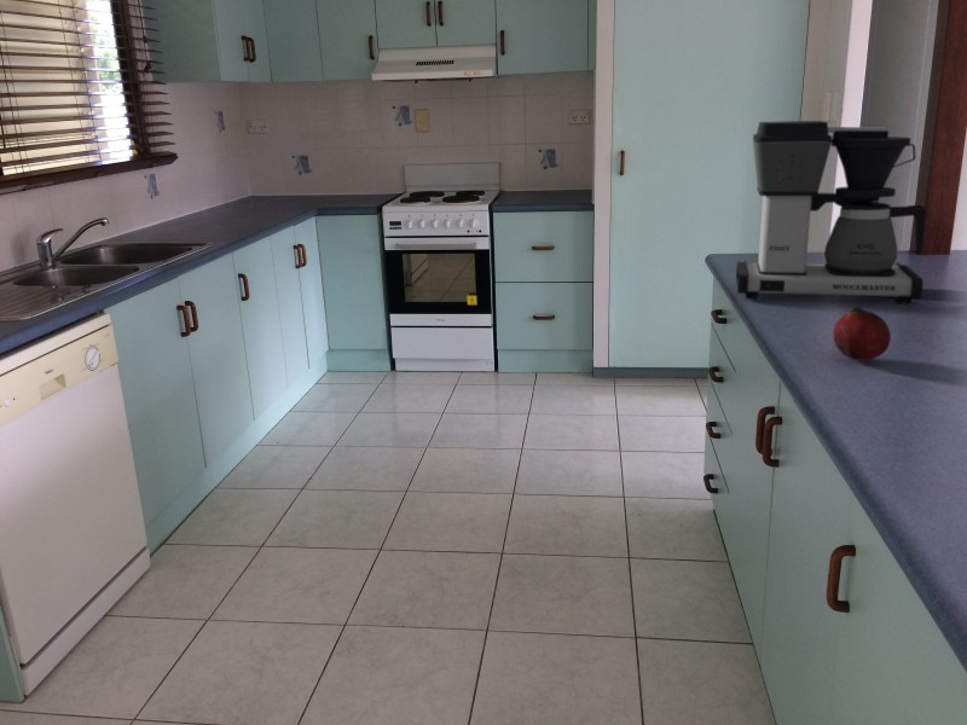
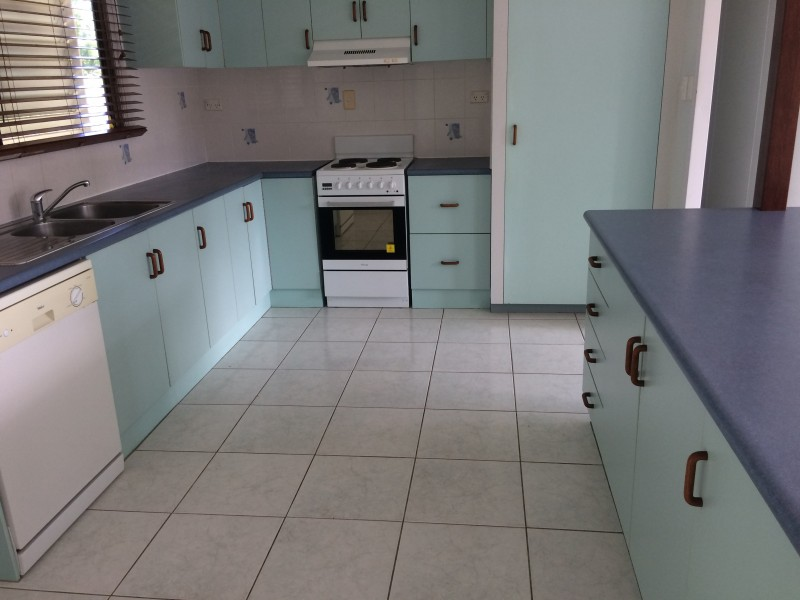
- coffee maker [735,120,927,304]
- fruit [832,306,892,362]
